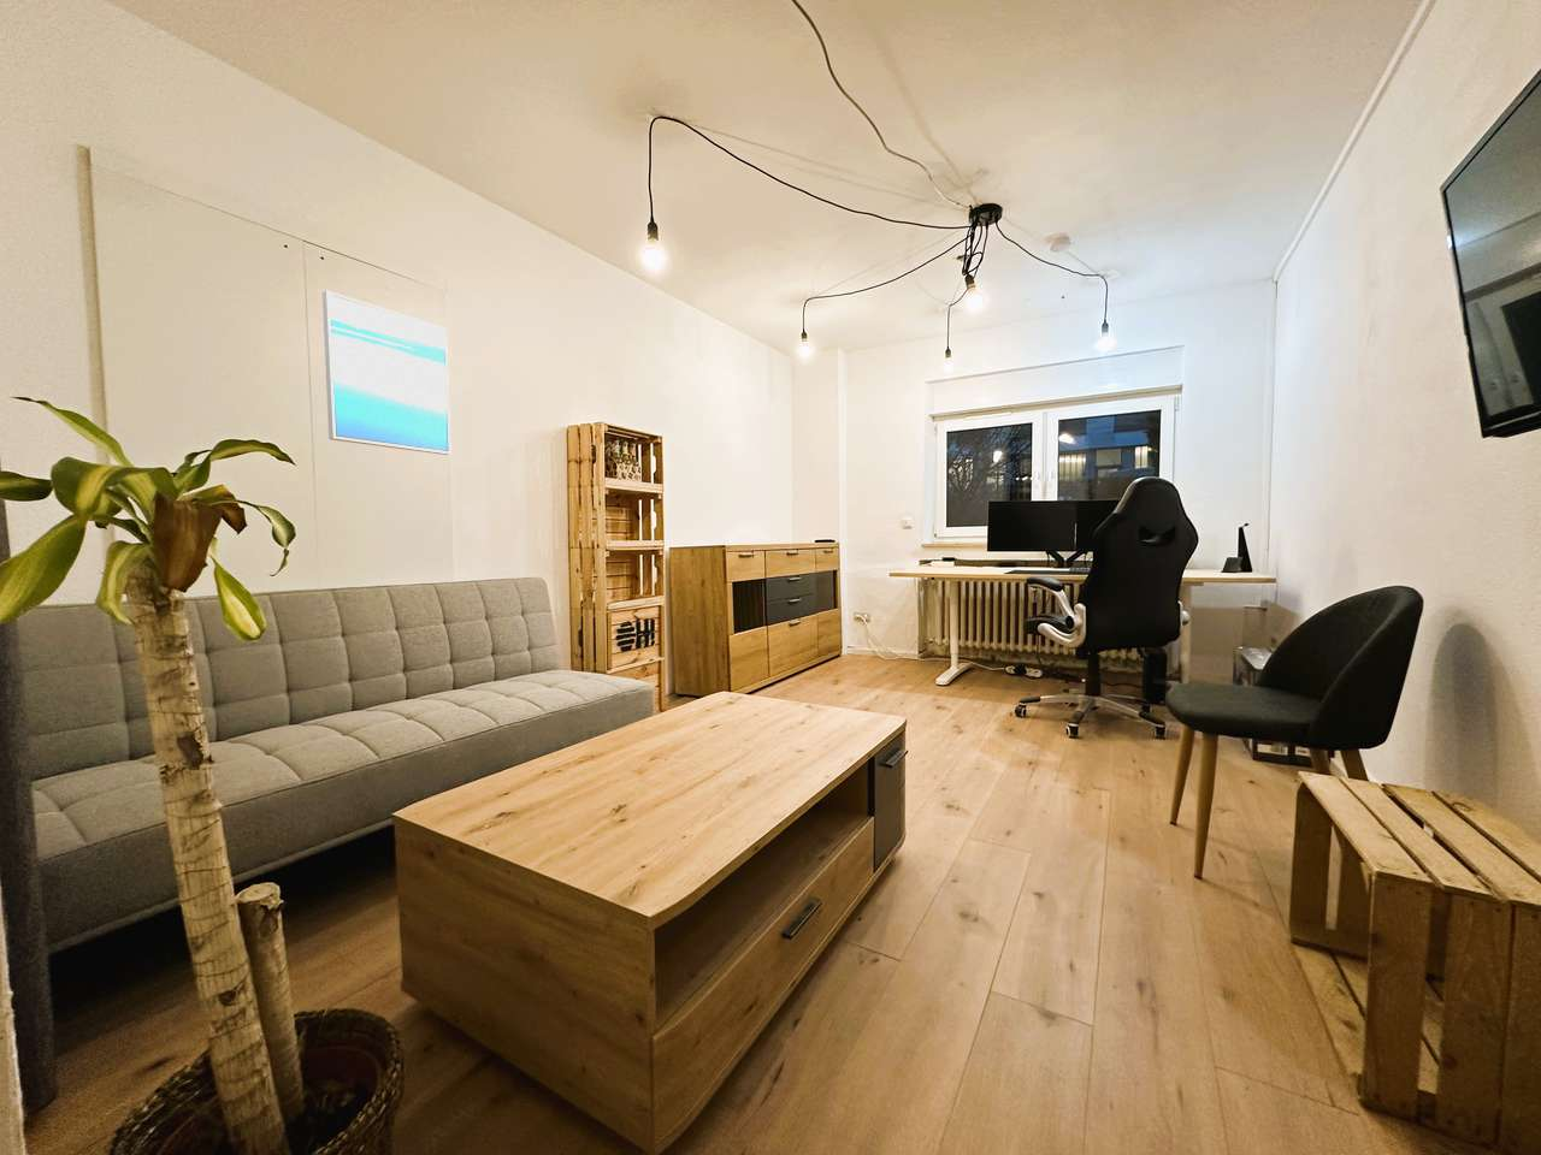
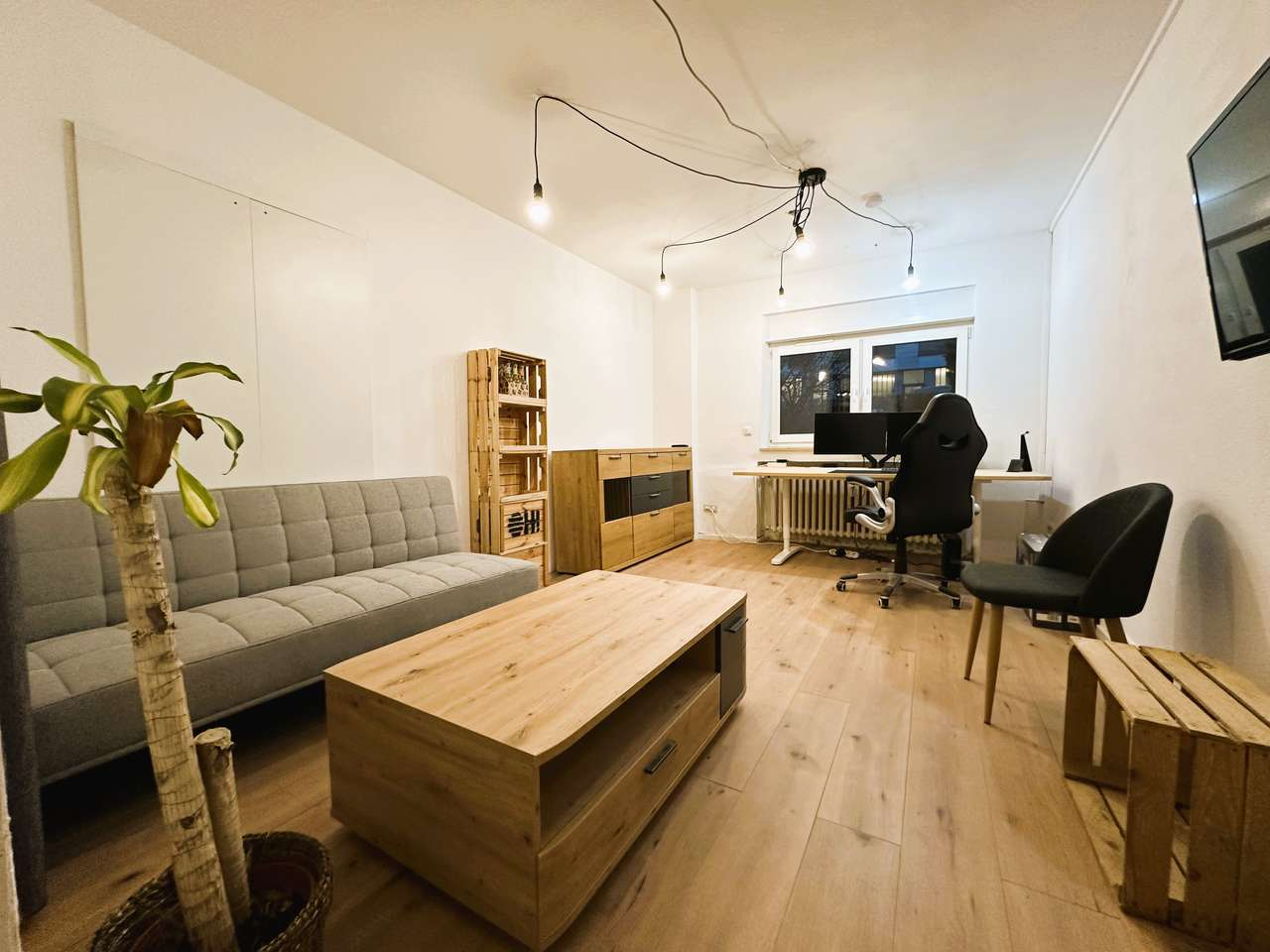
- wall art [322,289,451,456]
